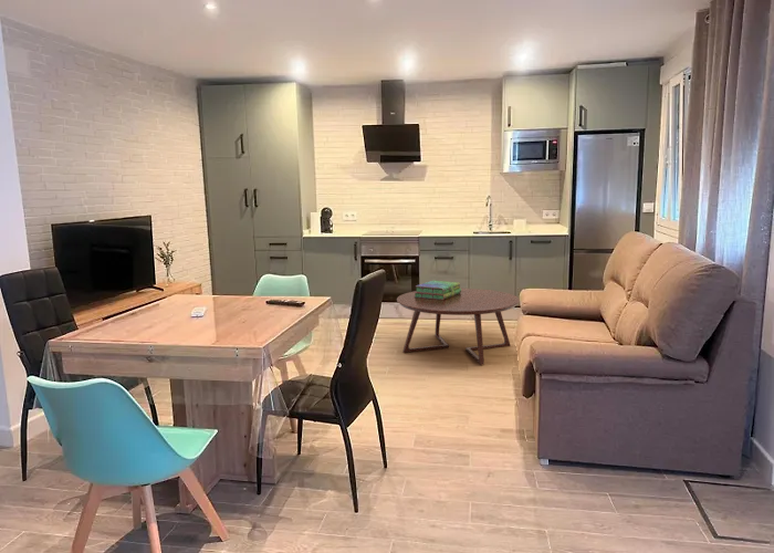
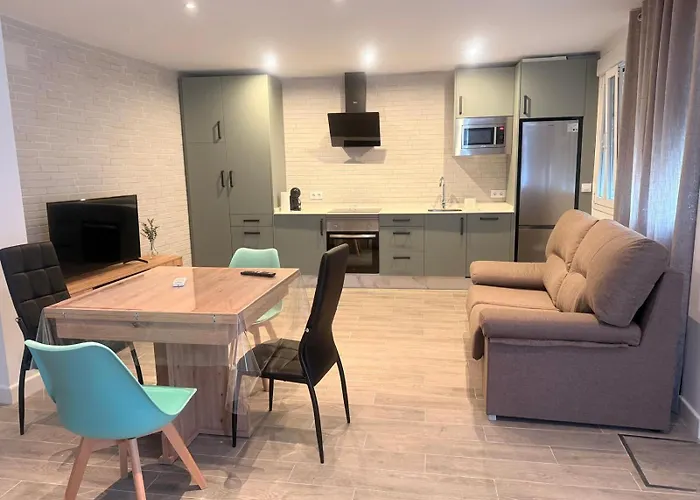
- stack of books [414,280,462,300]
- coffee table [396,288,521,366]
